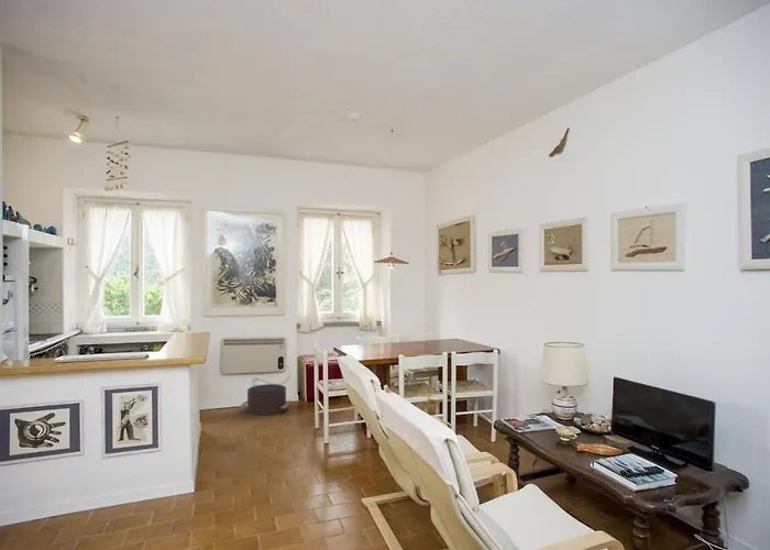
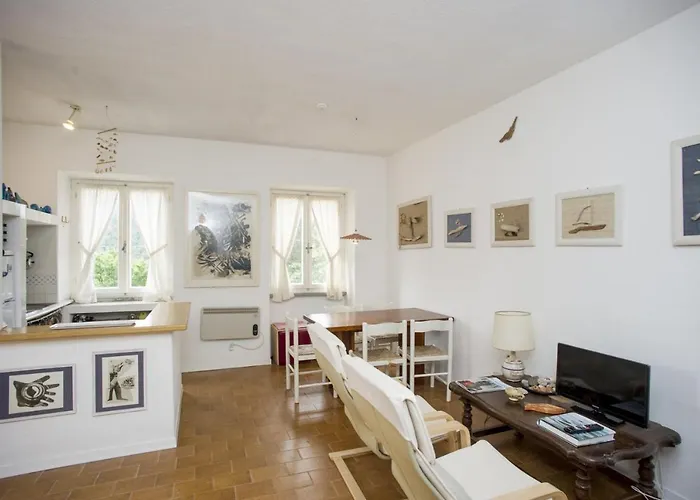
- pouf [239,383,292,417]
